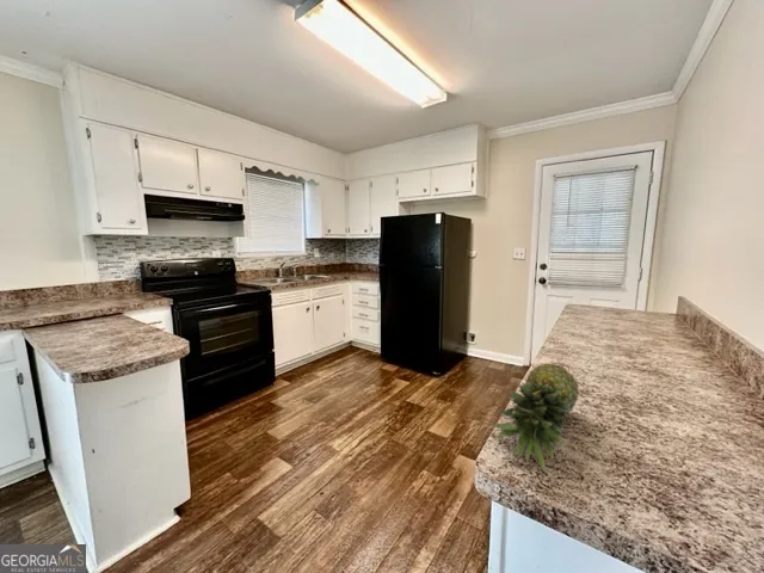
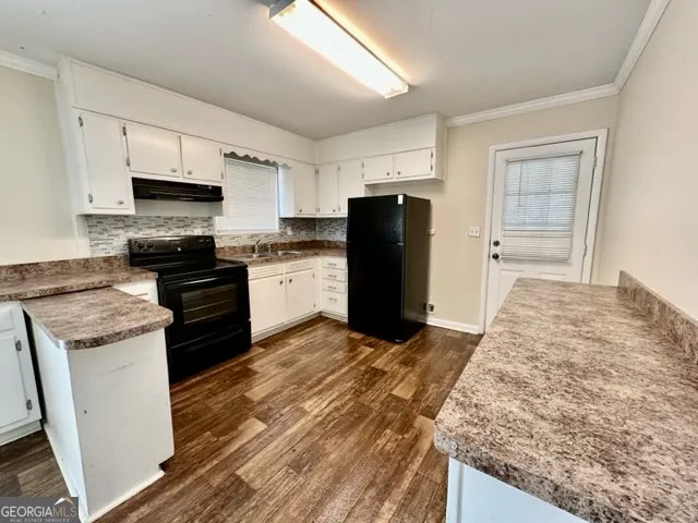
- fruit [488,362,580,475]
